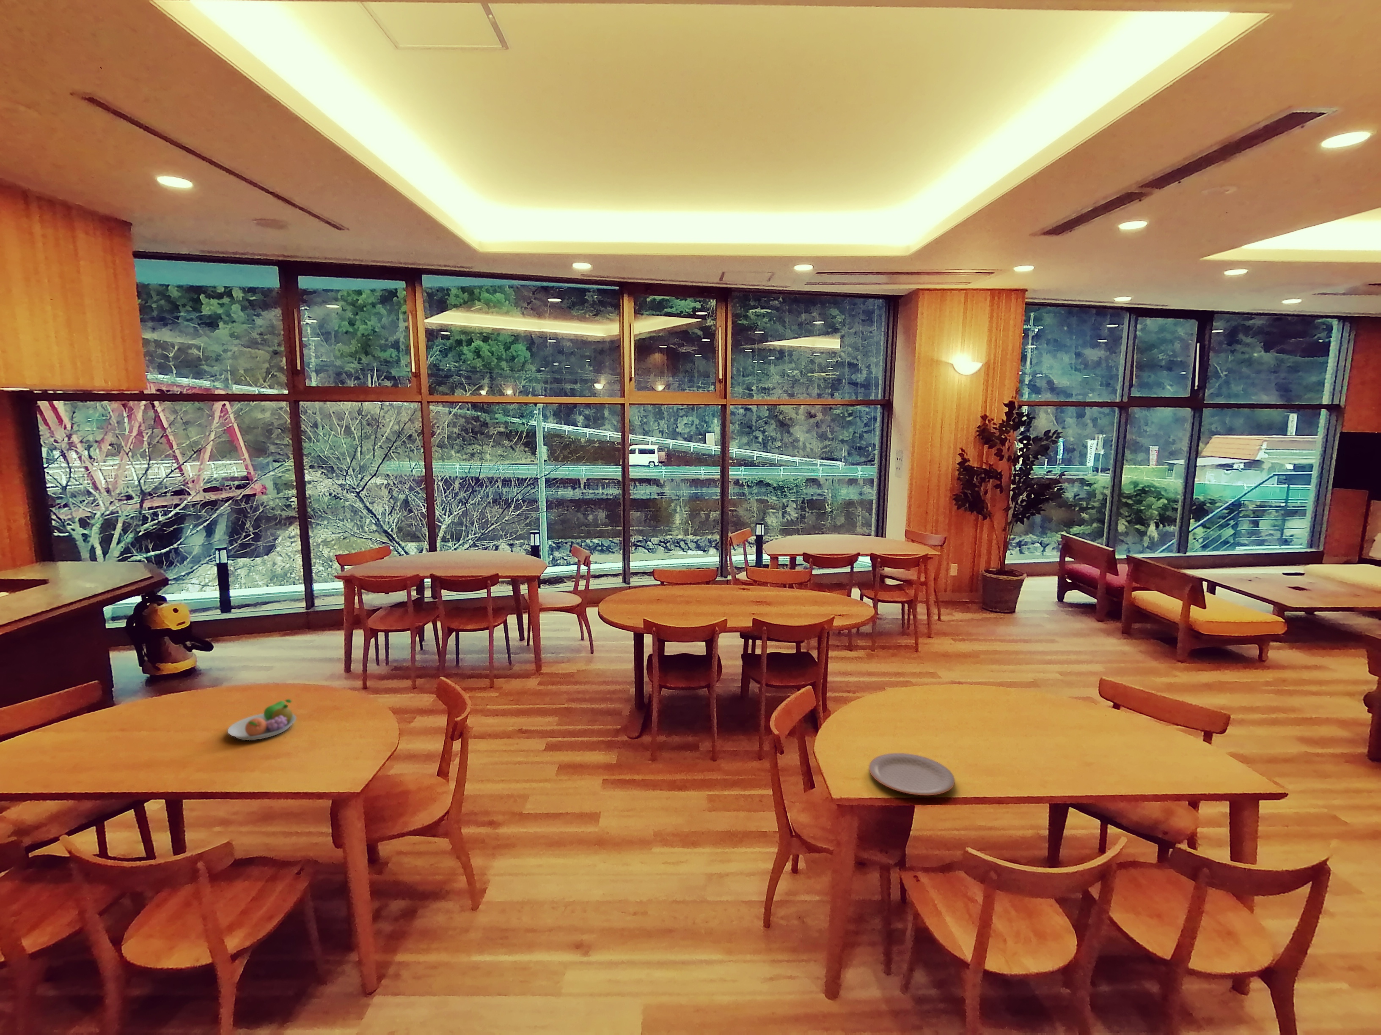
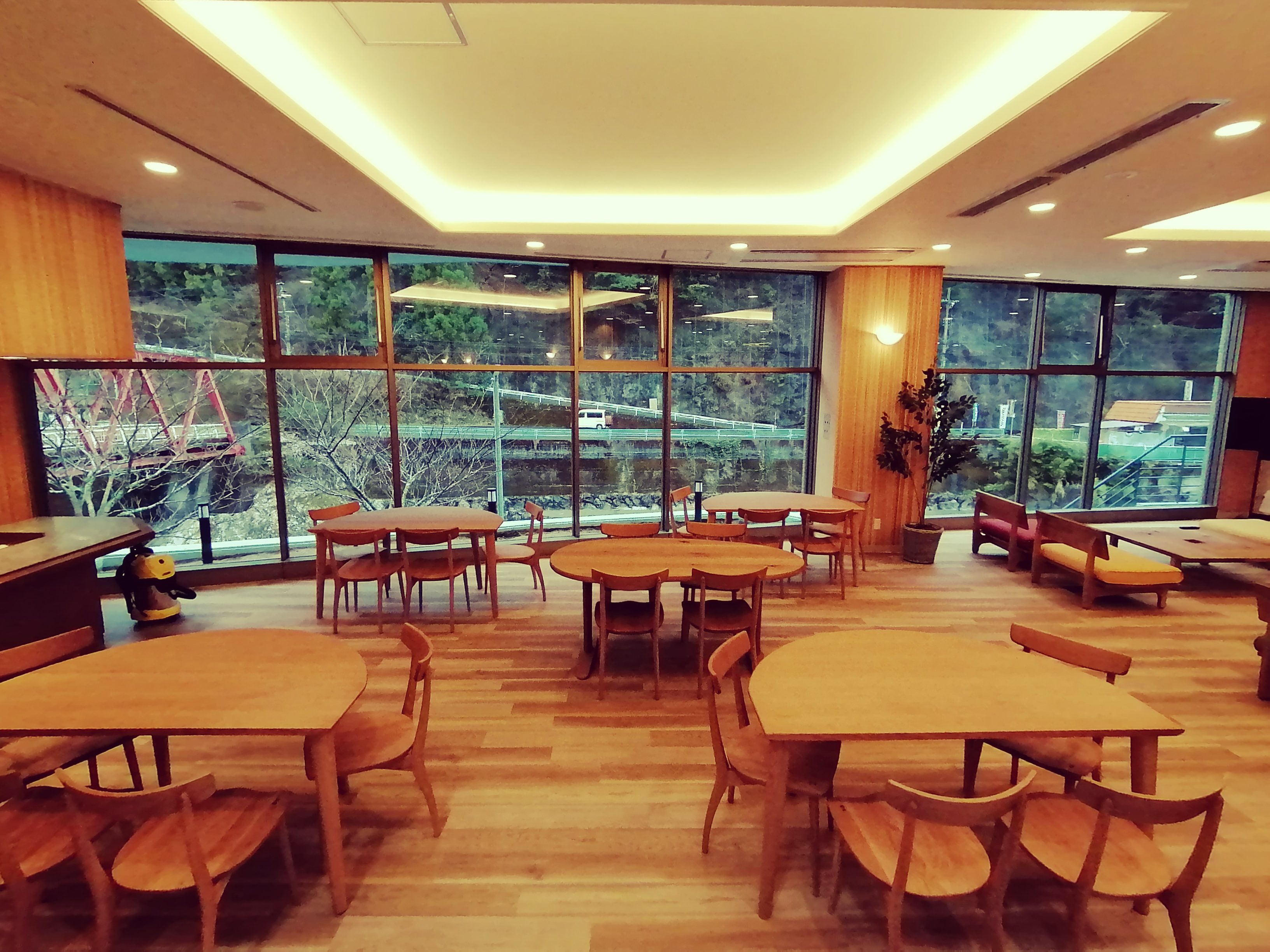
- plate [868,752,956,796]
- fruit bowl [227,699,297,740]
